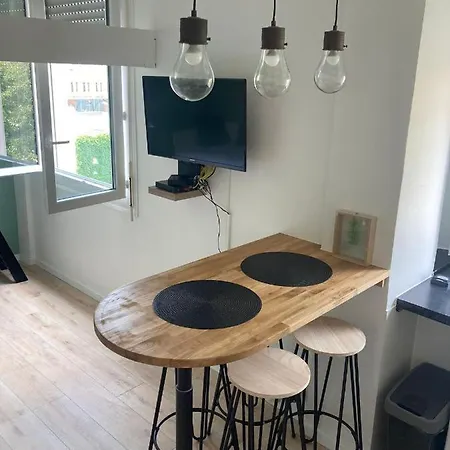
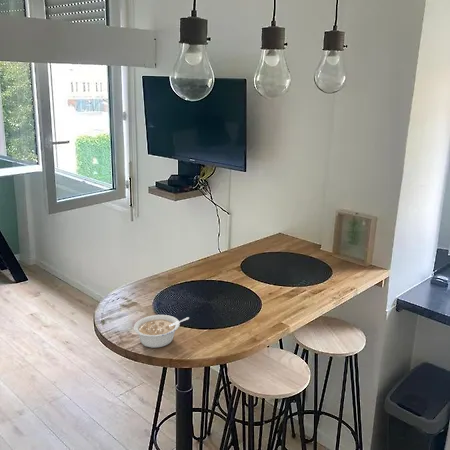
+ legume [133,314,190,349]
